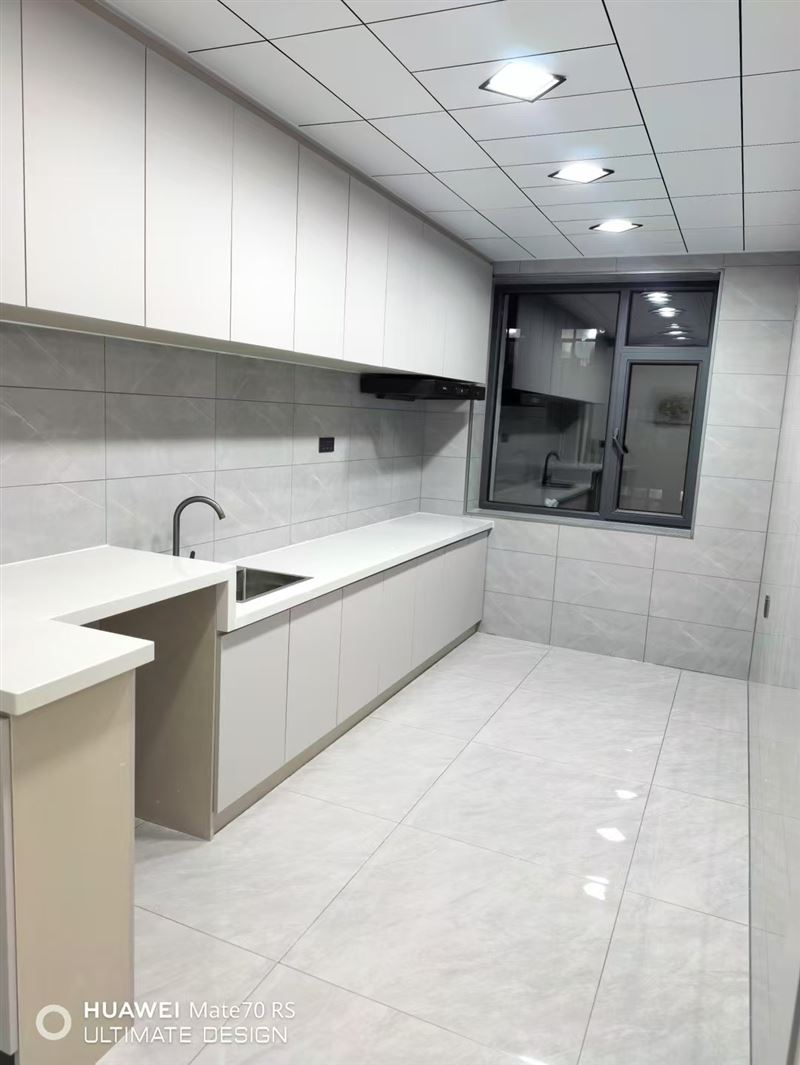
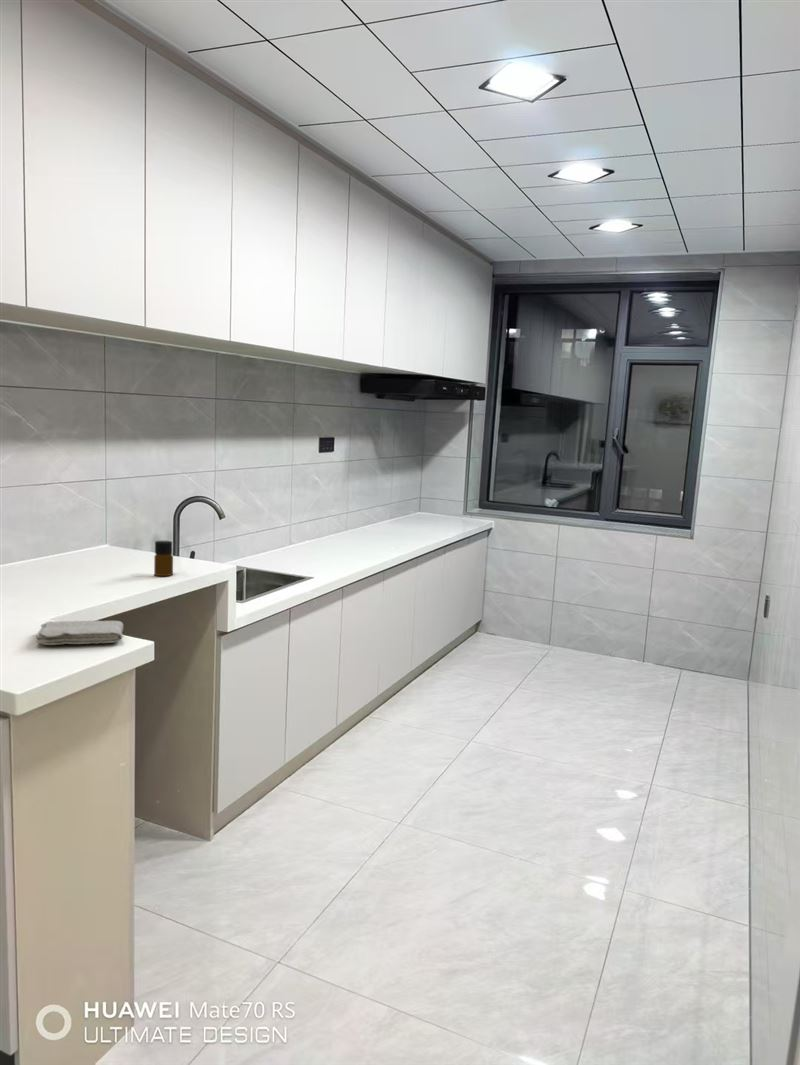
+ bottle [153,540,174,577]
+ washcloth [35,619,124,646]
